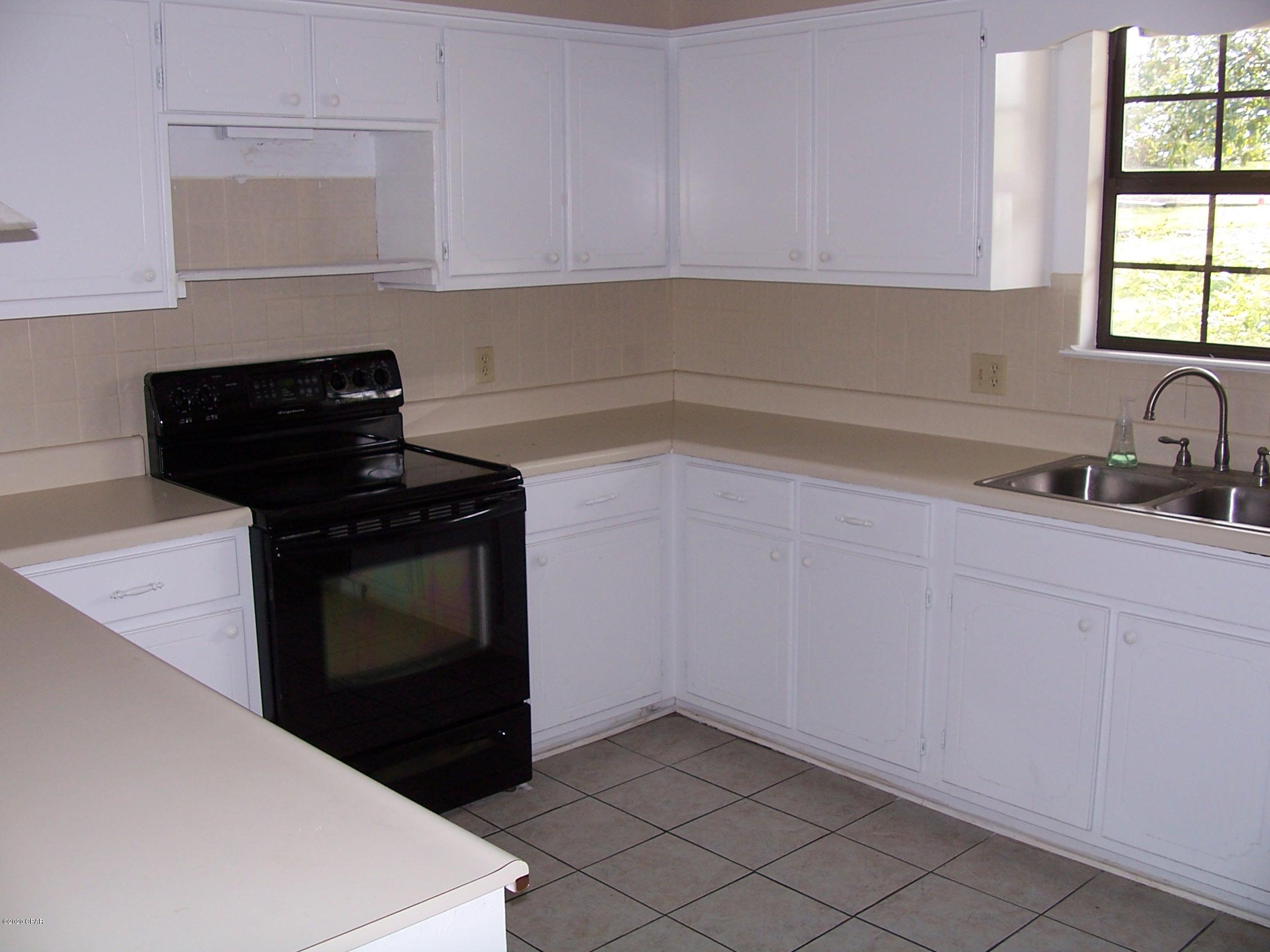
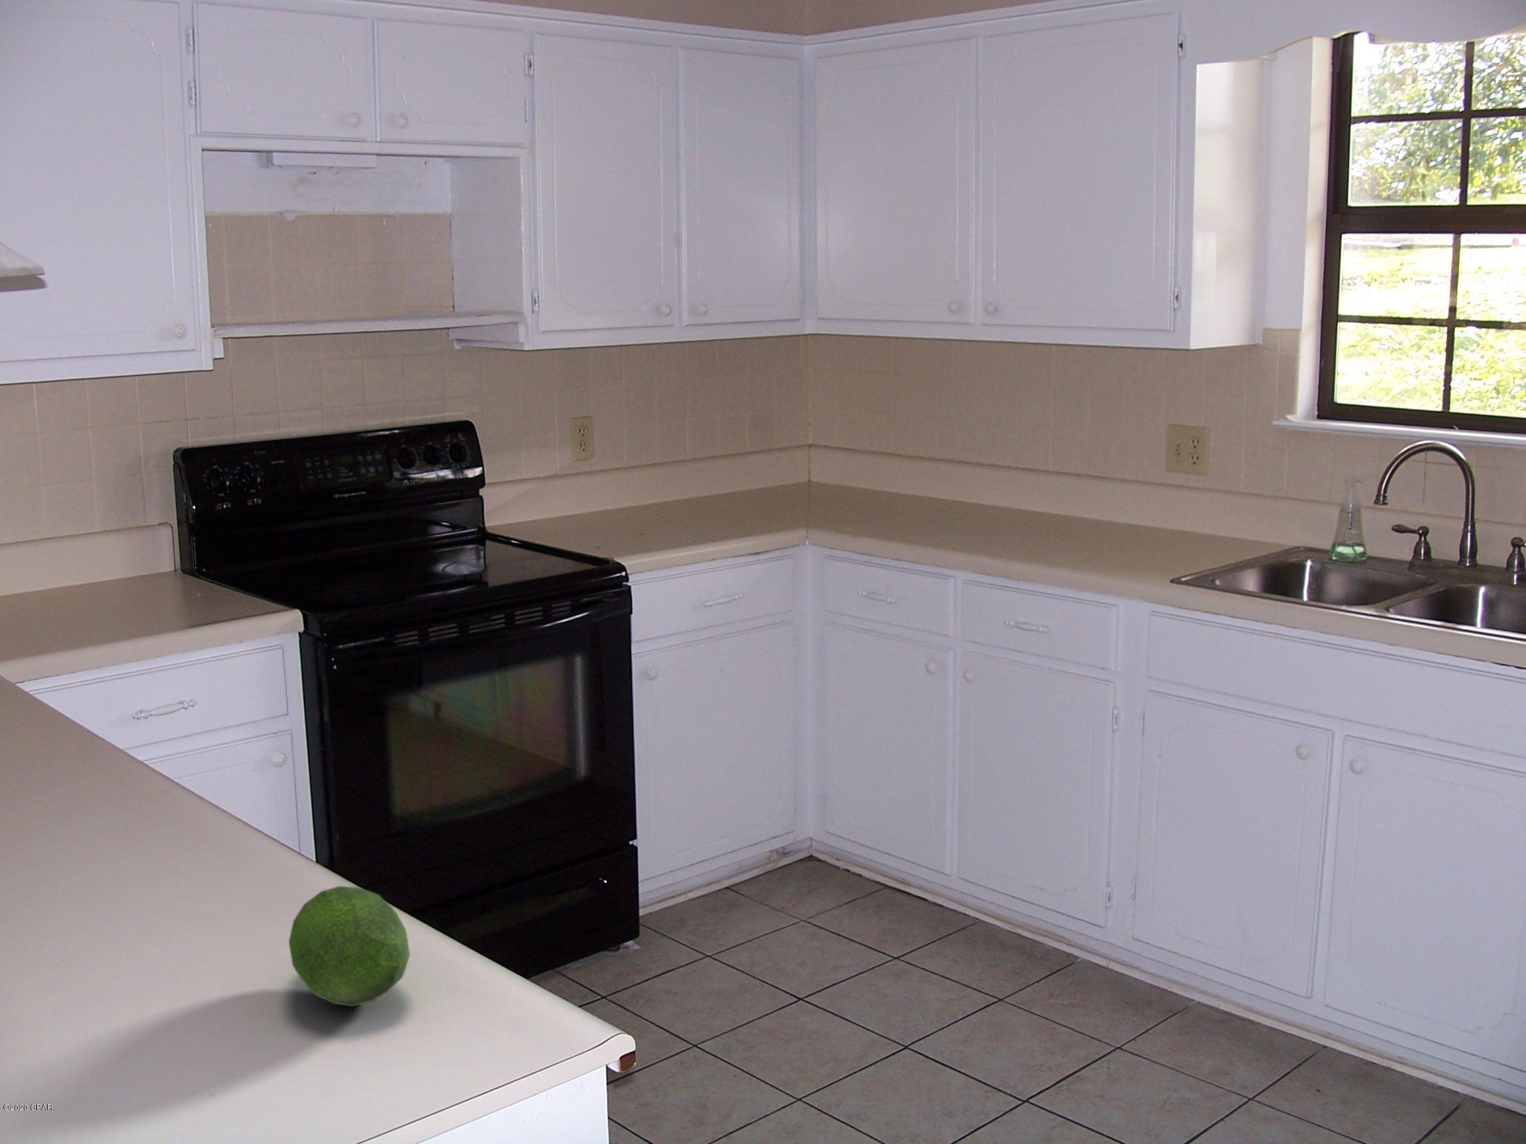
+ fruit [288,886,411,1007]
